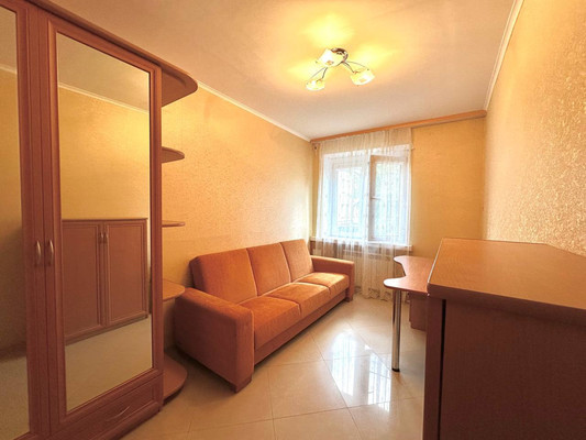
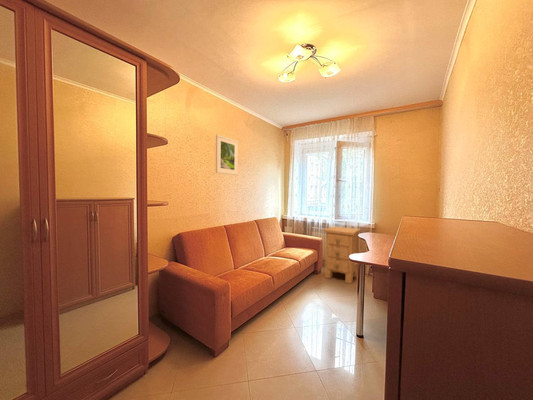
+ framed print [215,134,239,176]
+ nightstand [323,226,362,285]
